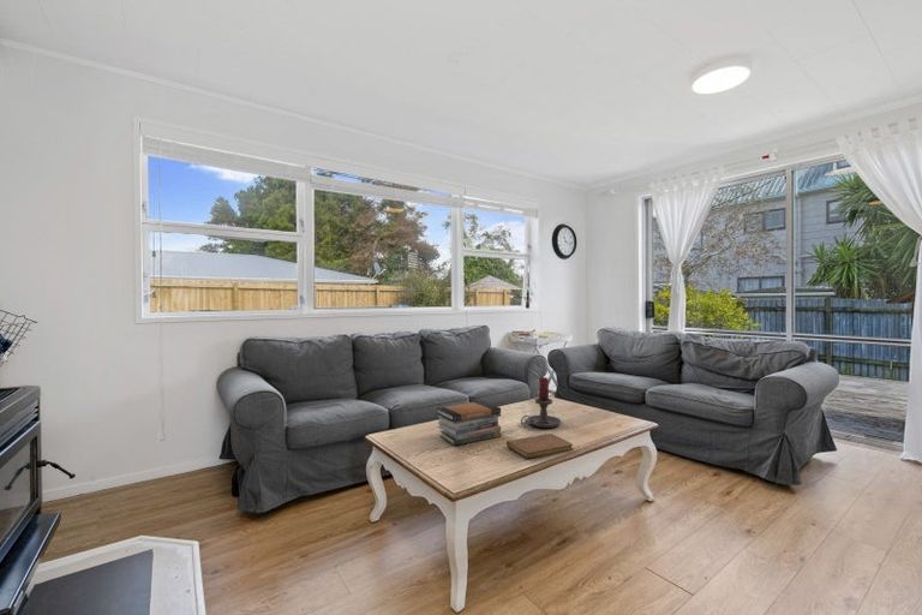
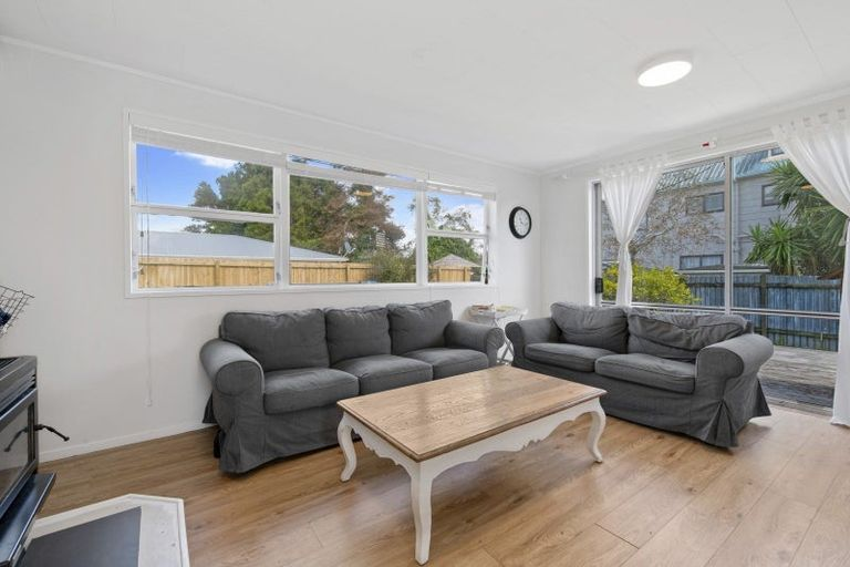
- notebook [505,432,574,460]
- candle holder [520,376,562,429]
- book stack [436,400,502,447]
